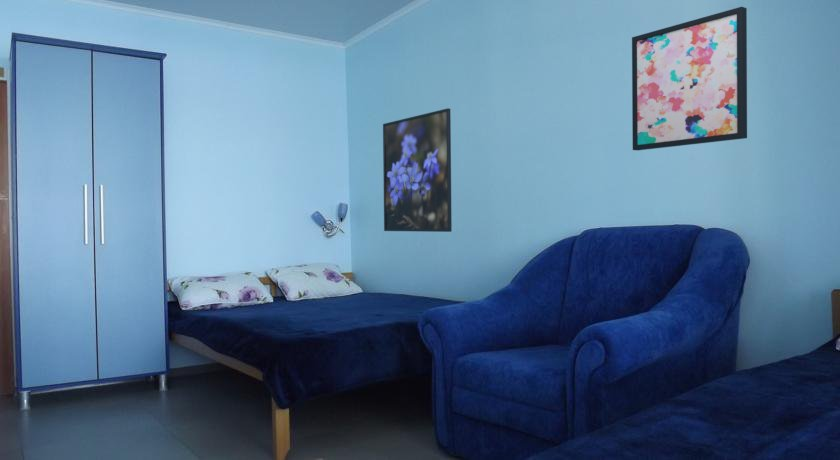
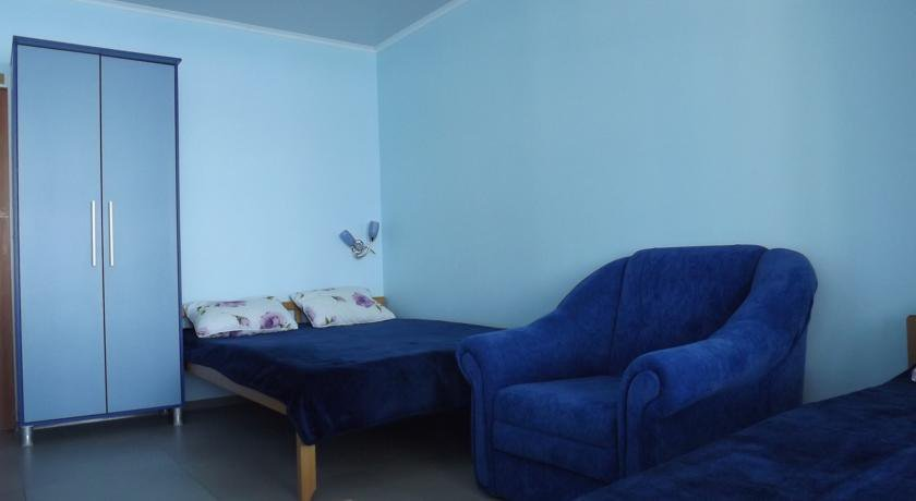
- wall art [631,6,748,151]
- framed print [382,107,453,233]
